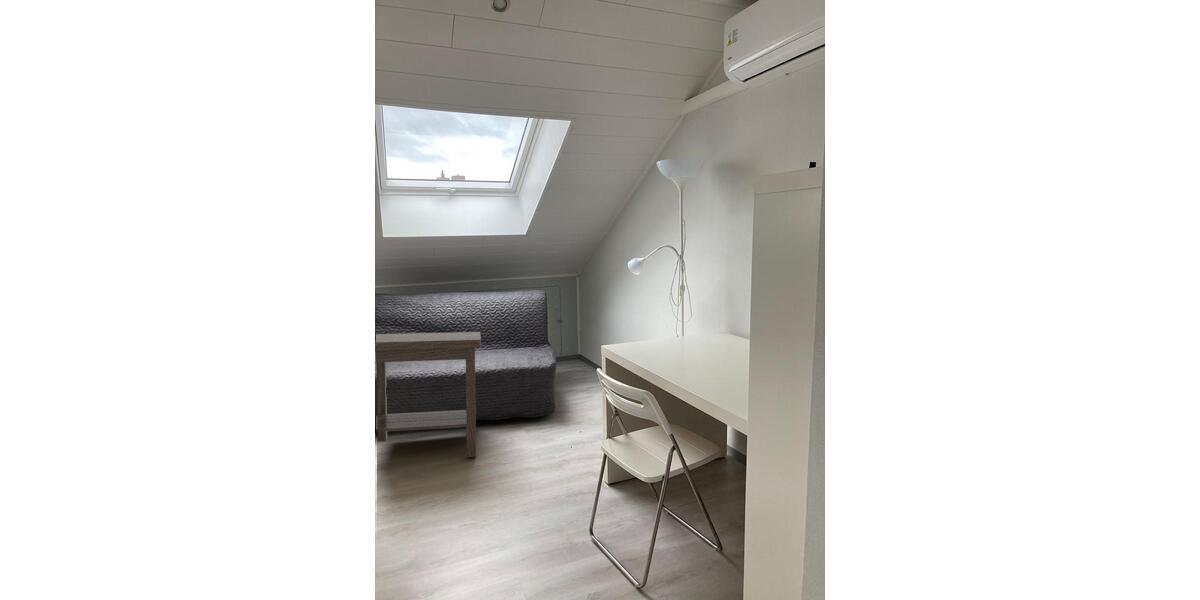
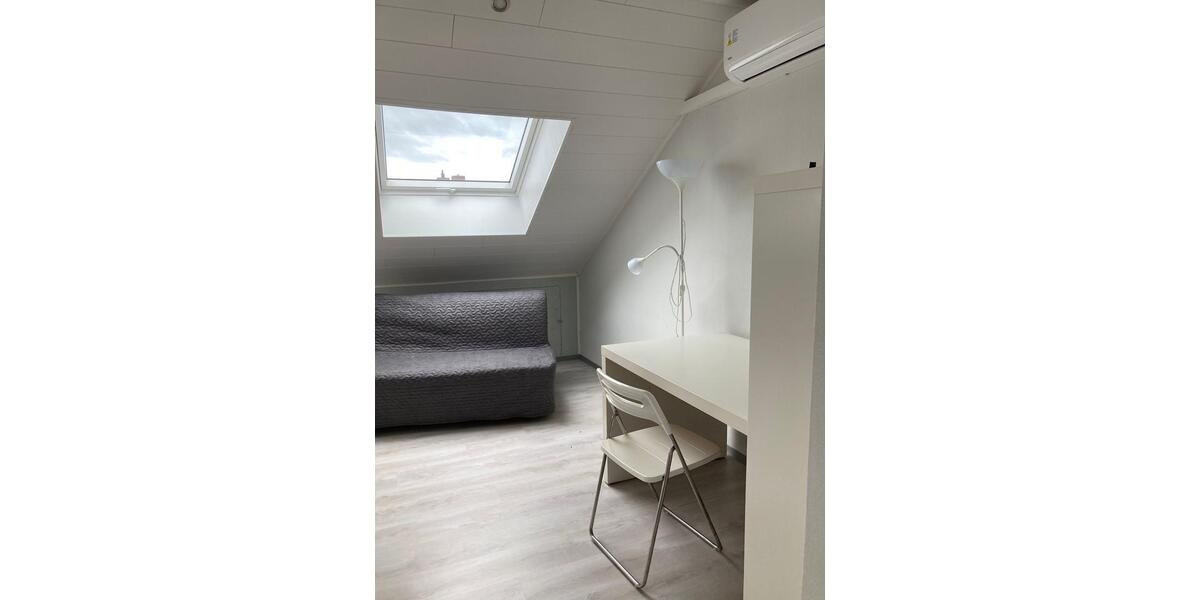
- side table [375,331,482,458]
